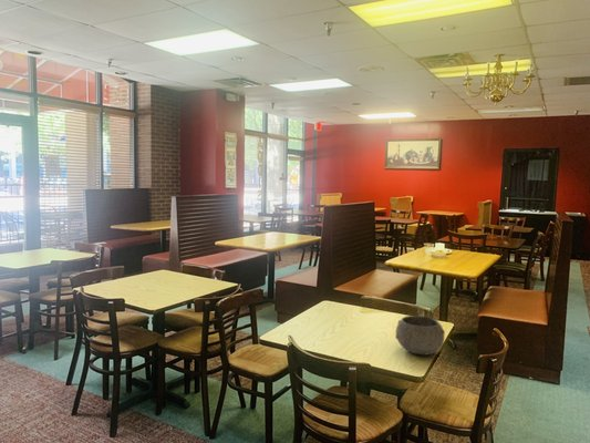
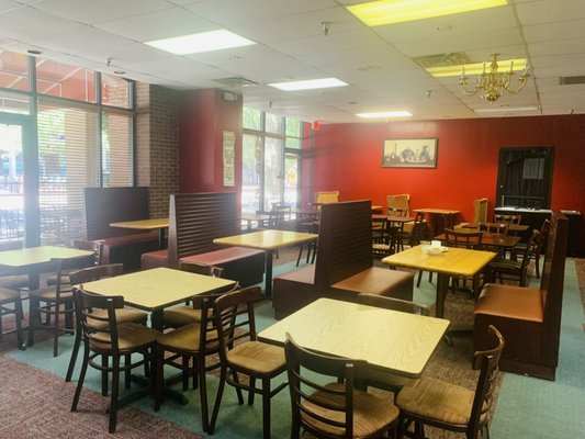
- bowl [394,315,446,357]
